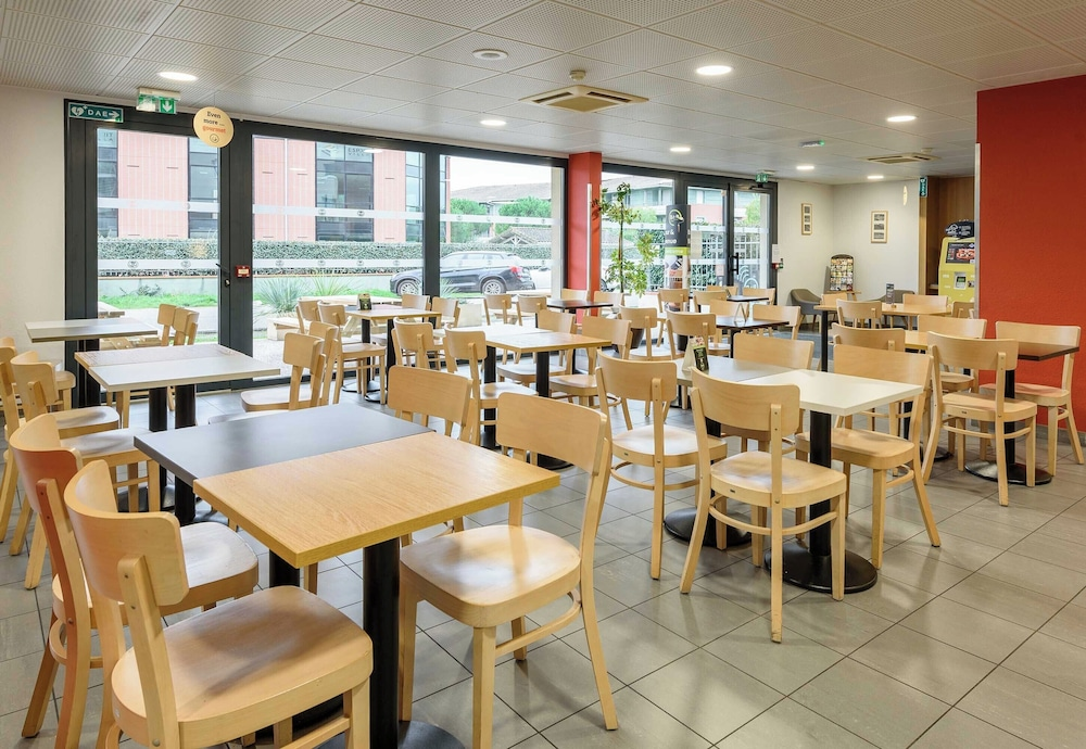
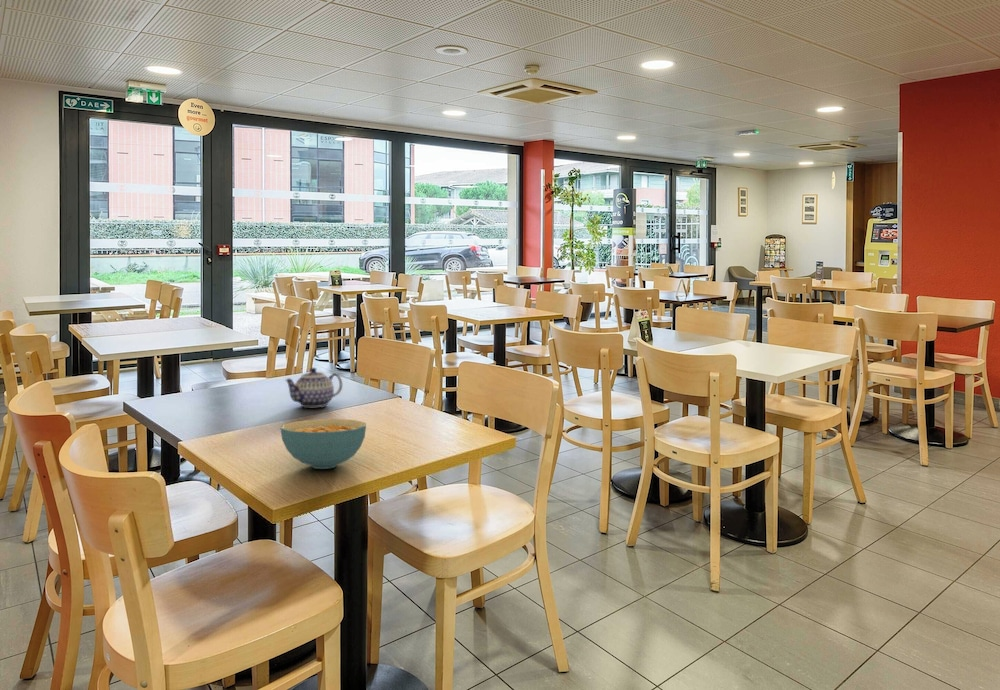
+ cereal bowl [279,418,367,470]
+ teapot [285,367,343,408]
